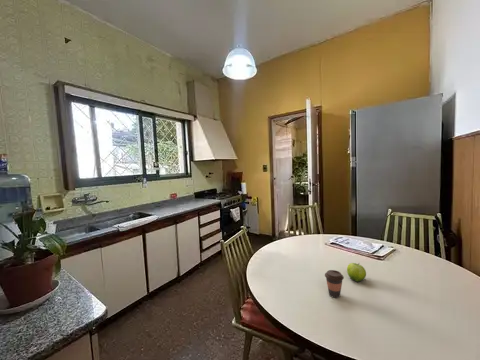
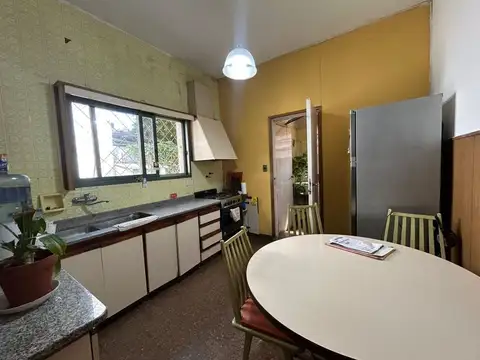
- fruit [346,262,367,283]
- coffee cup [324,269,345,299]
